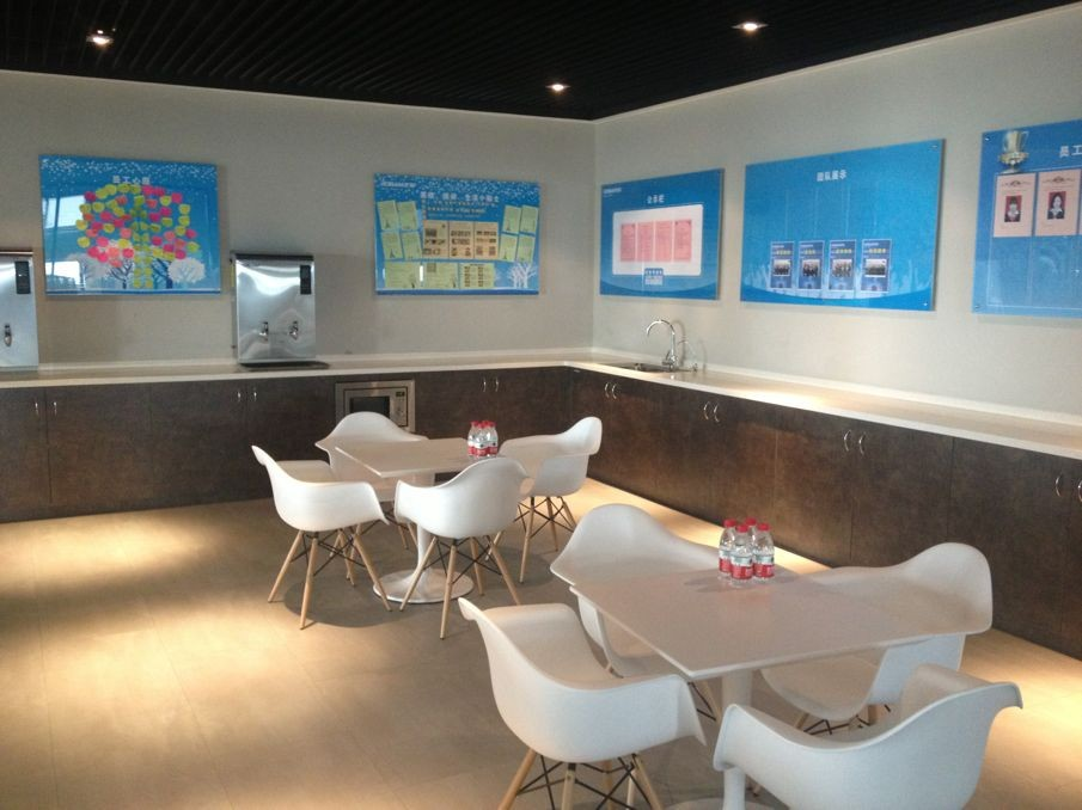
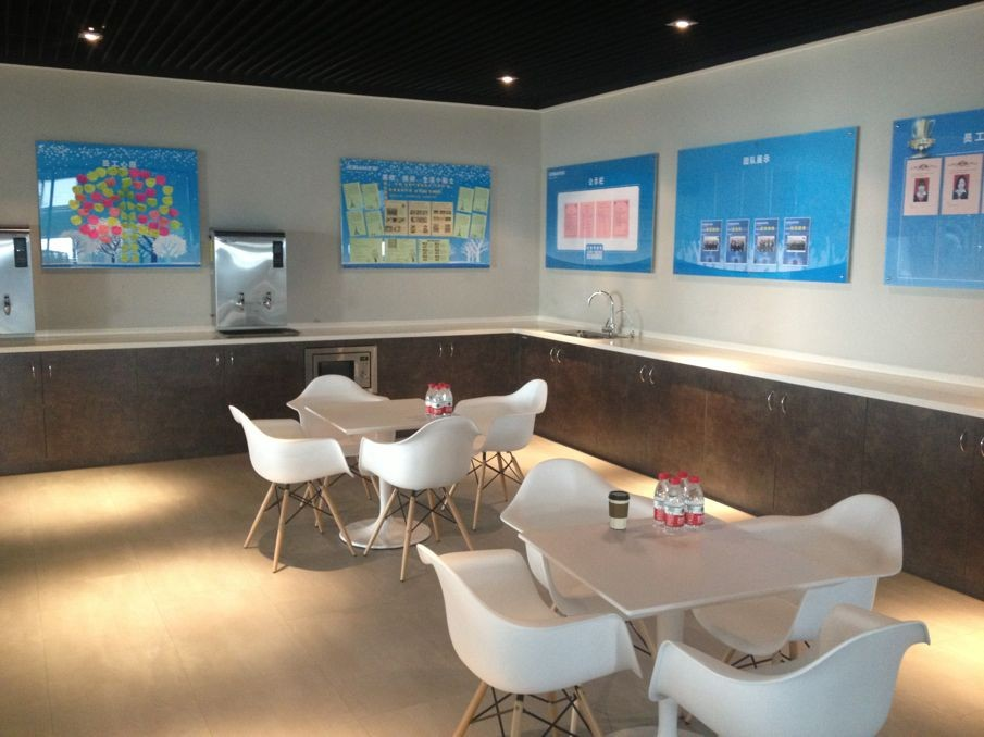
+ coffee cup [607,489,631,530]
